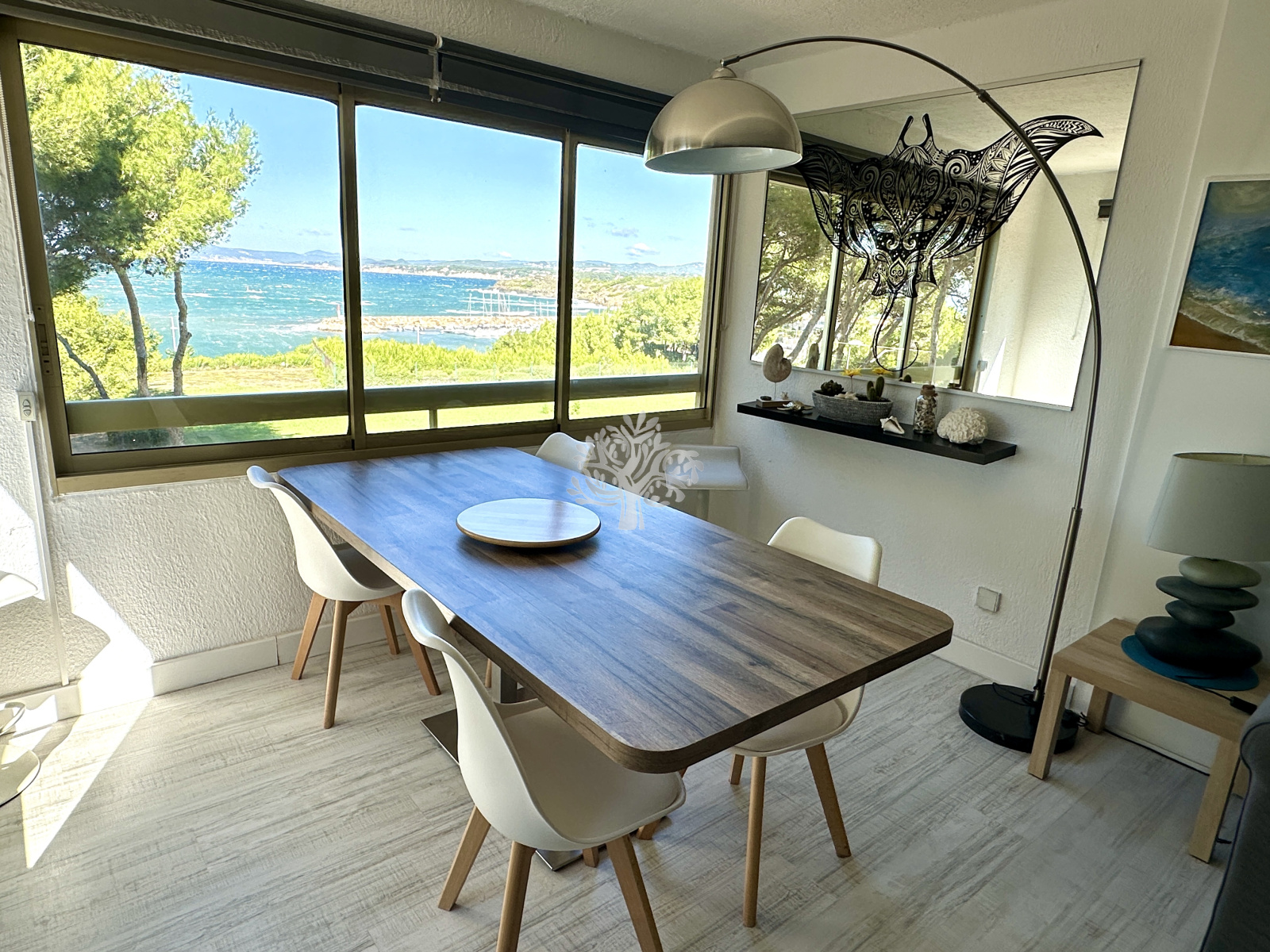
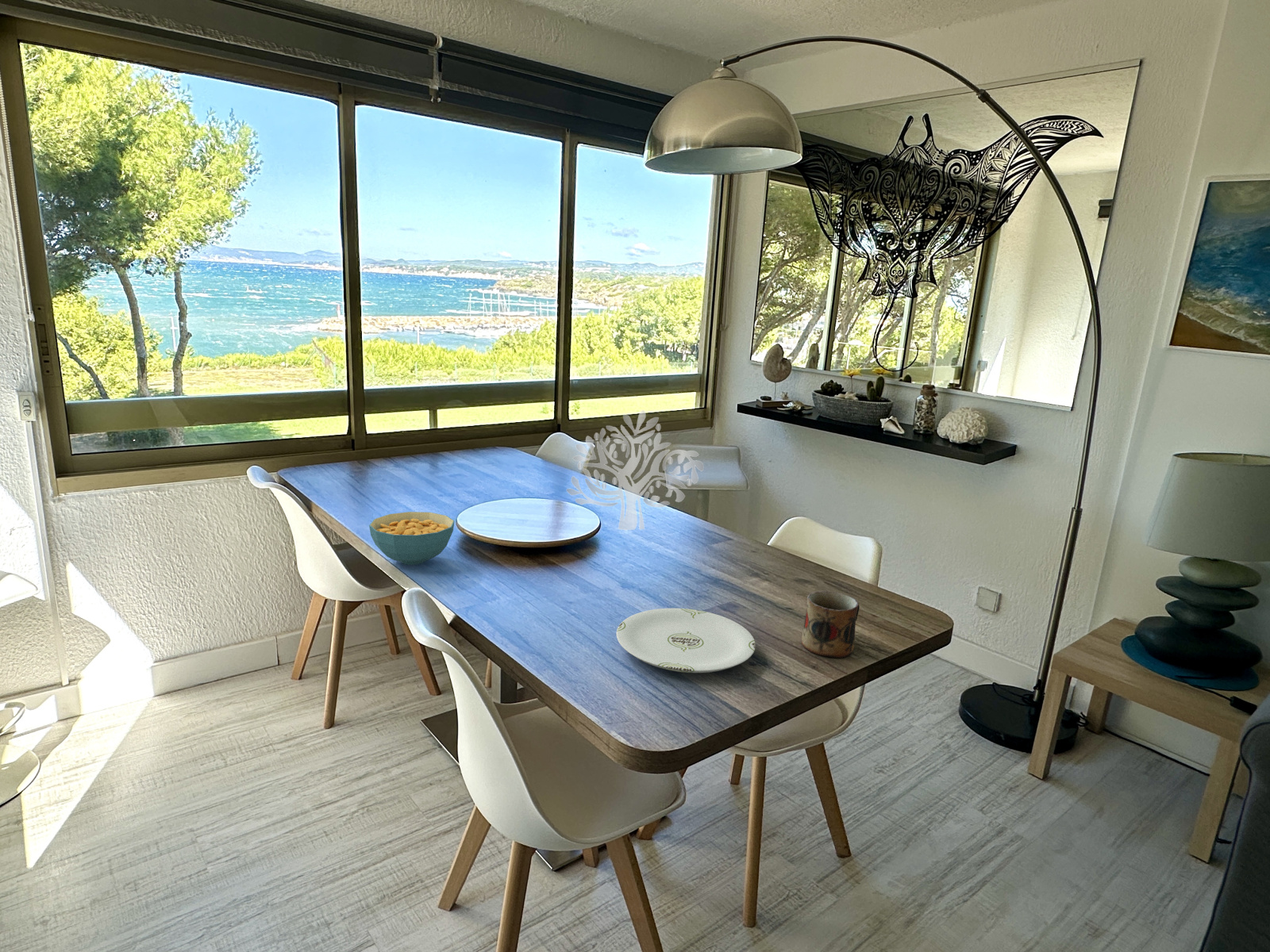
+ cereal bowl [368,511,456,566]
+ mug [801,589,860,658]
+ plate [616,608,756,674]
